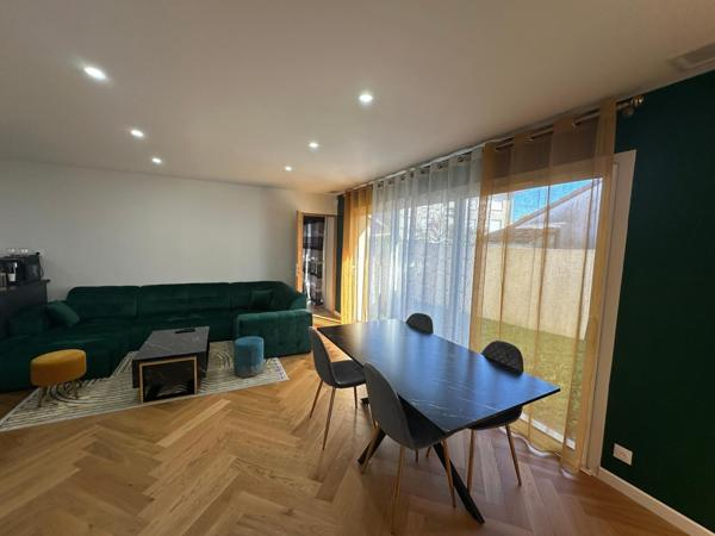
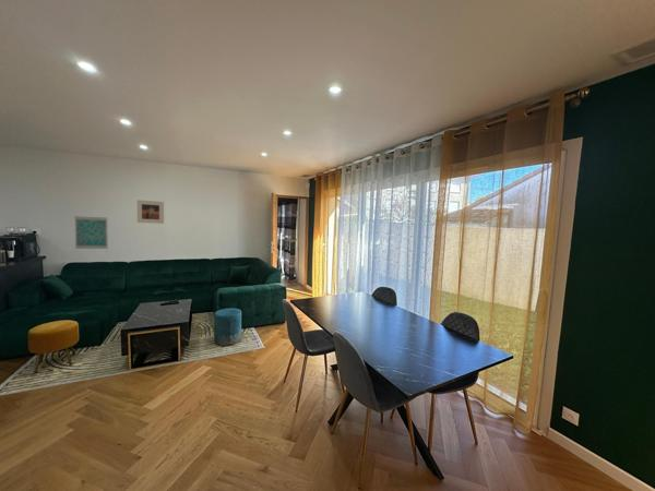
+ wall art [73,215,109,250]
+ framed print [136,199,165,225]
